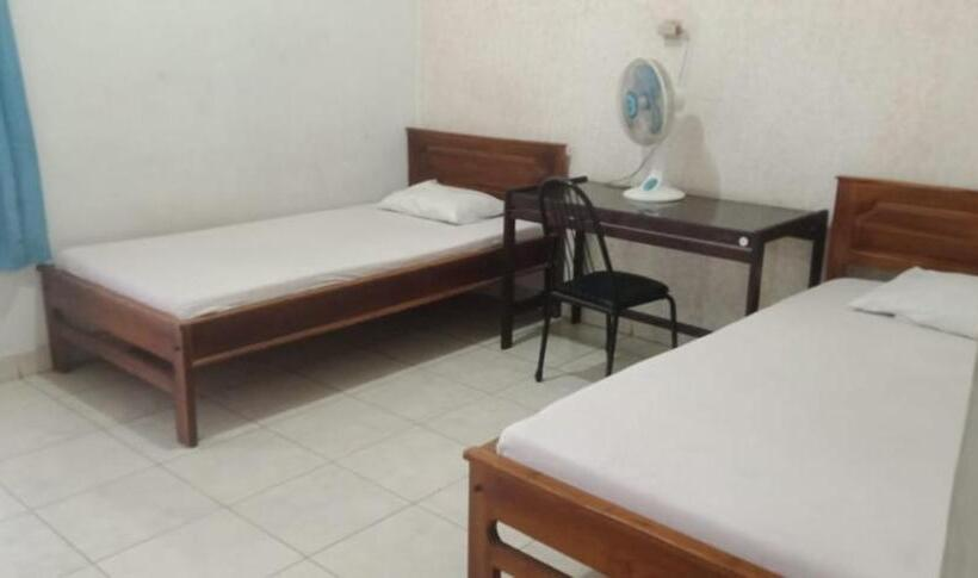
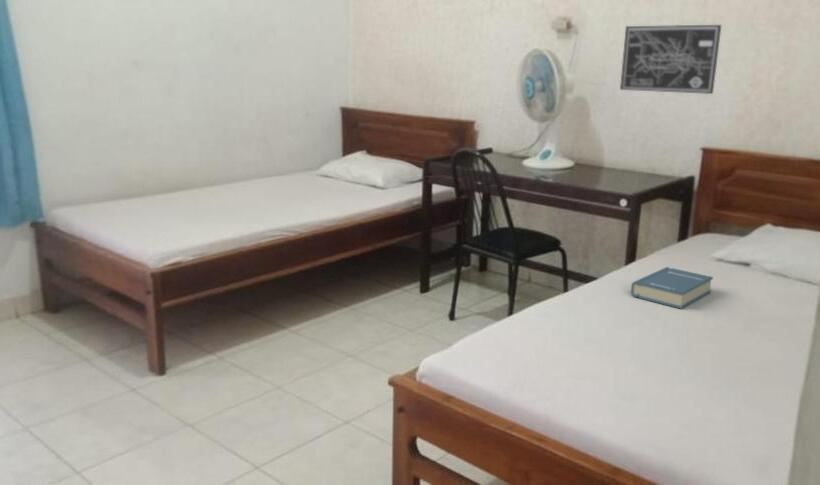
+ hardback book [630,266,714,310]
+ wall art [619,24,722,95]
